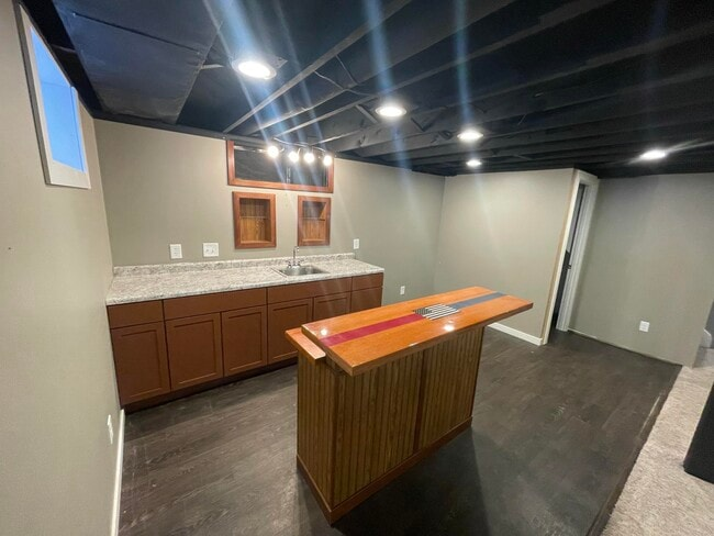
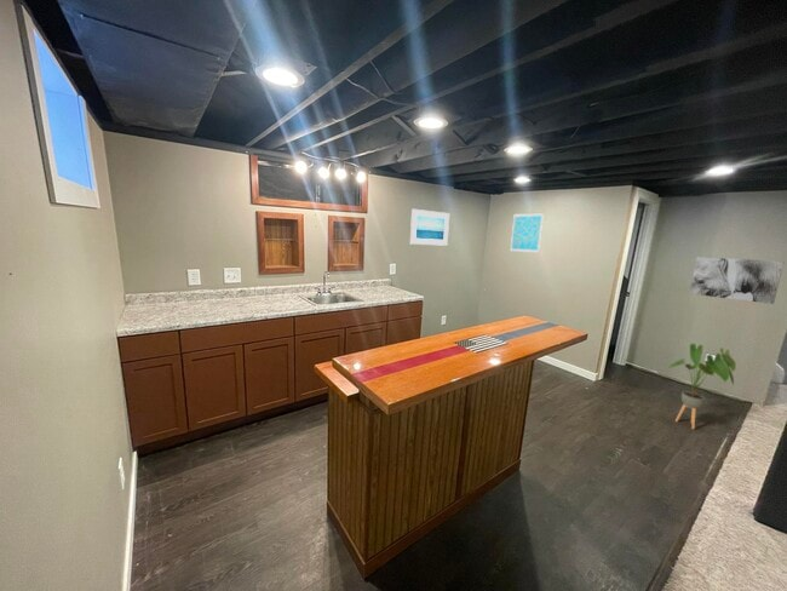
+ wall art [688,256,786,305]
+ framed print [409,208,450,247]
+ house plant [667,343,737,430]
+ wall art [509,211,545,254]
